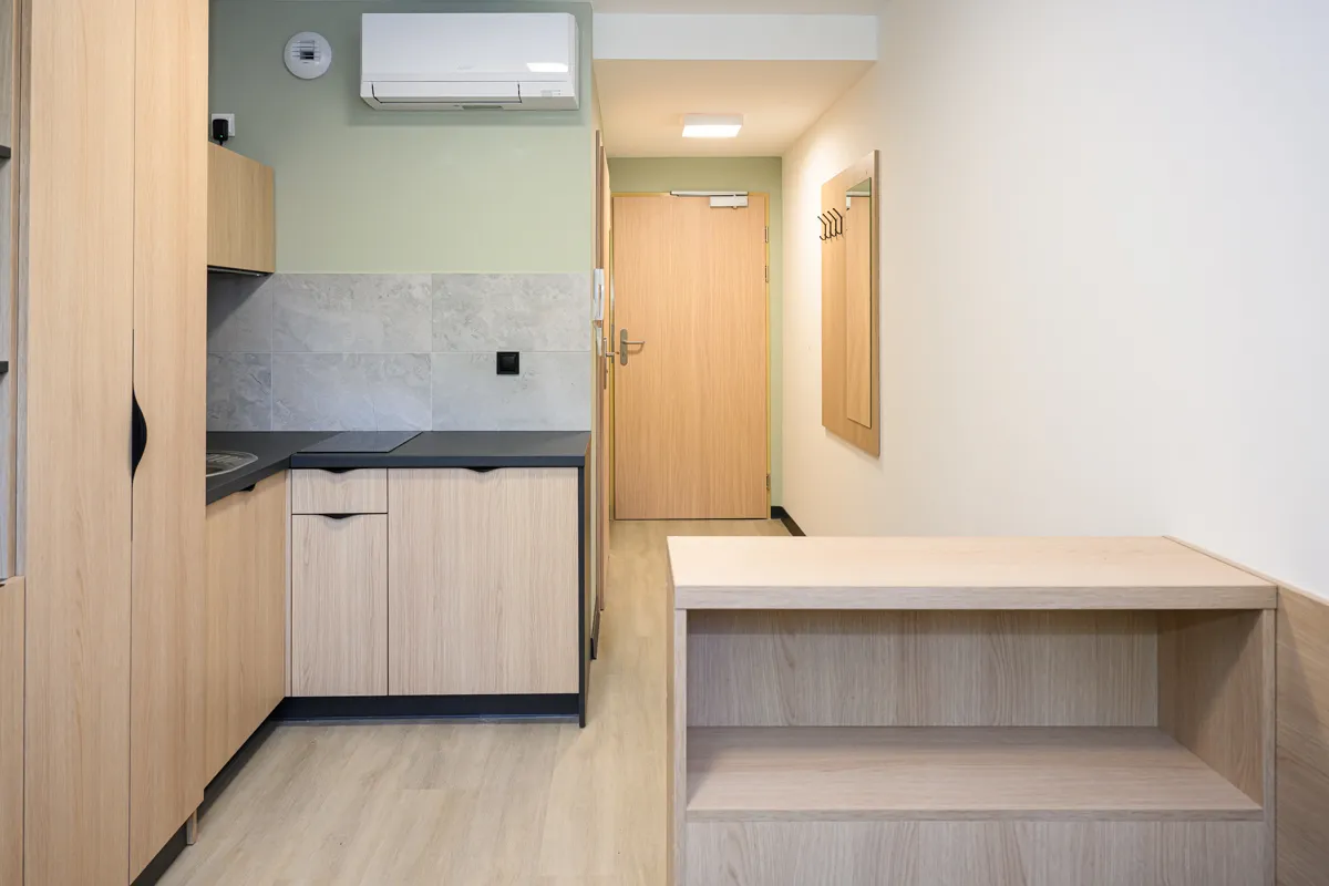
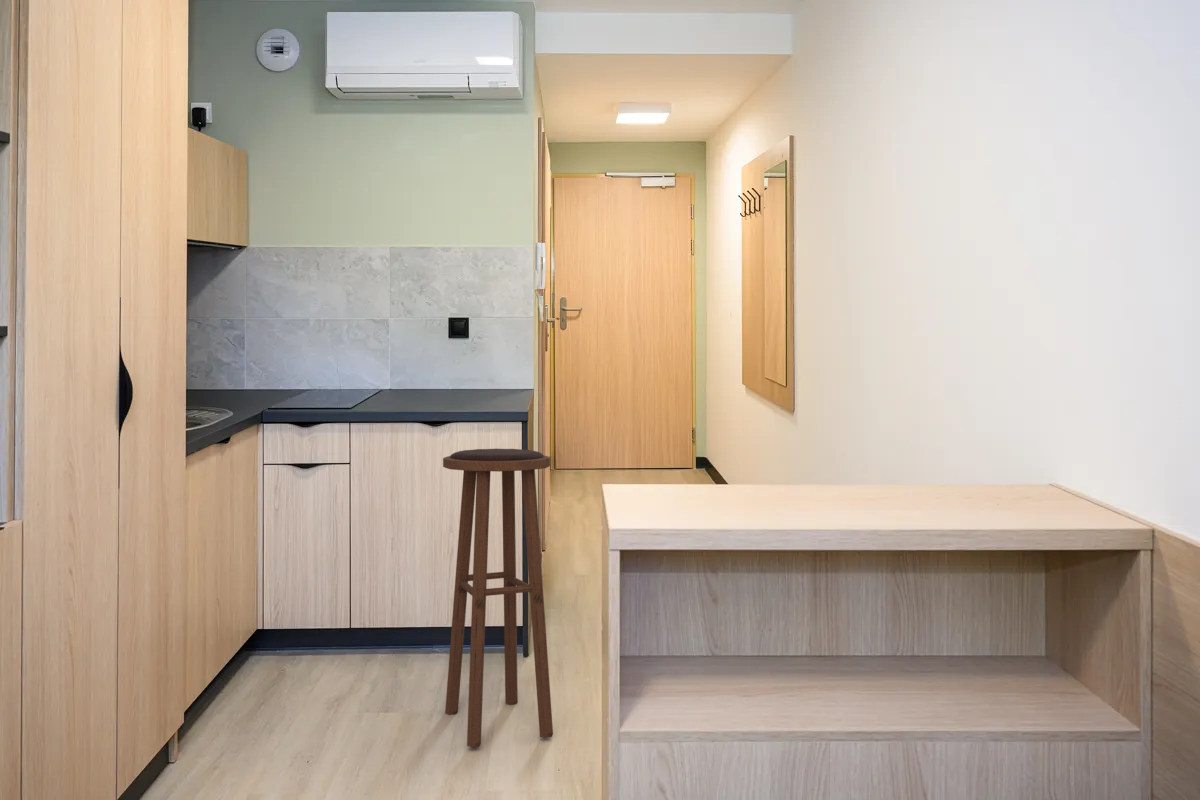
+ stool [442,448,554,748]
